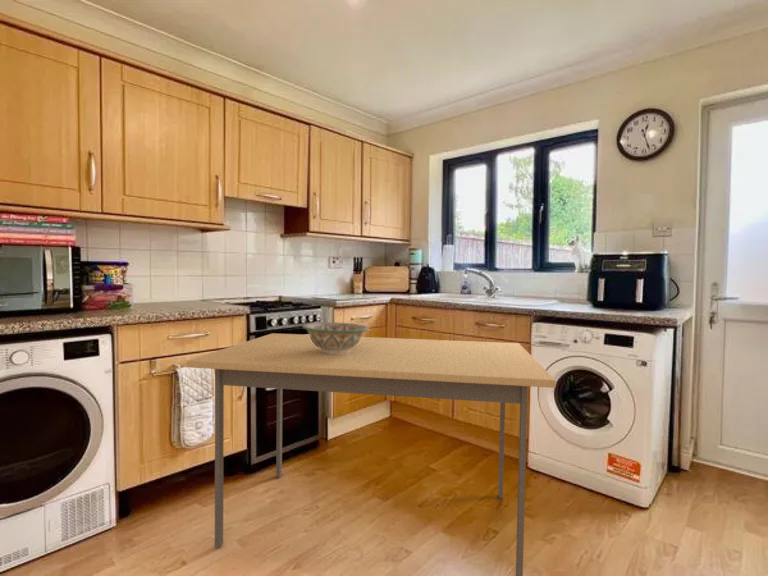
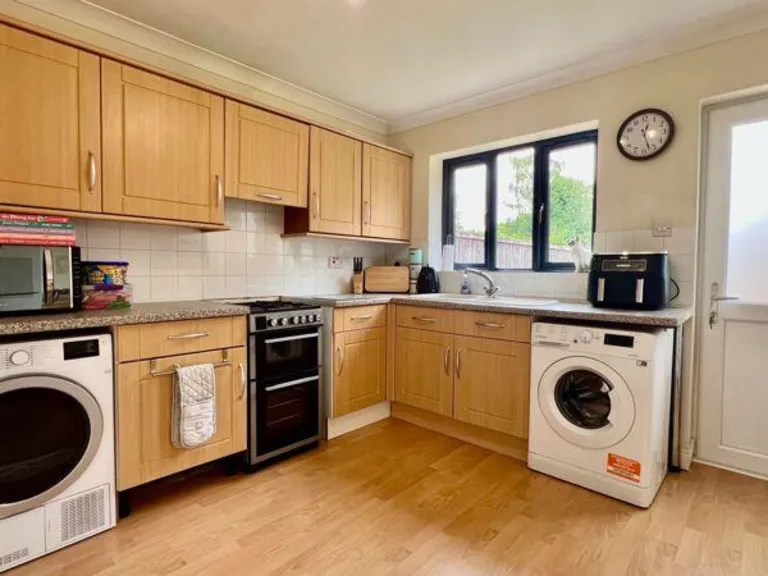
- dining table [185,332,557,576]
- decorative bowl [301,321,370,354]
